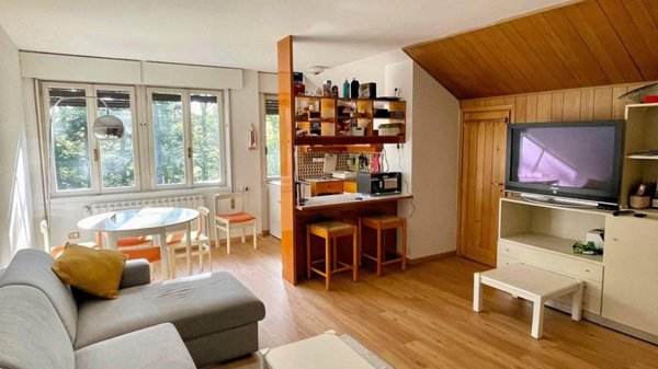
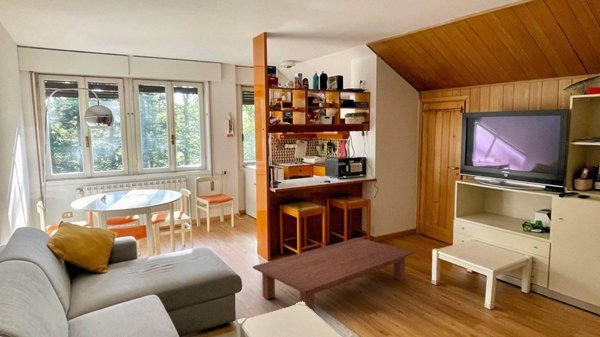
+ coffee table [252,236,415,312]
